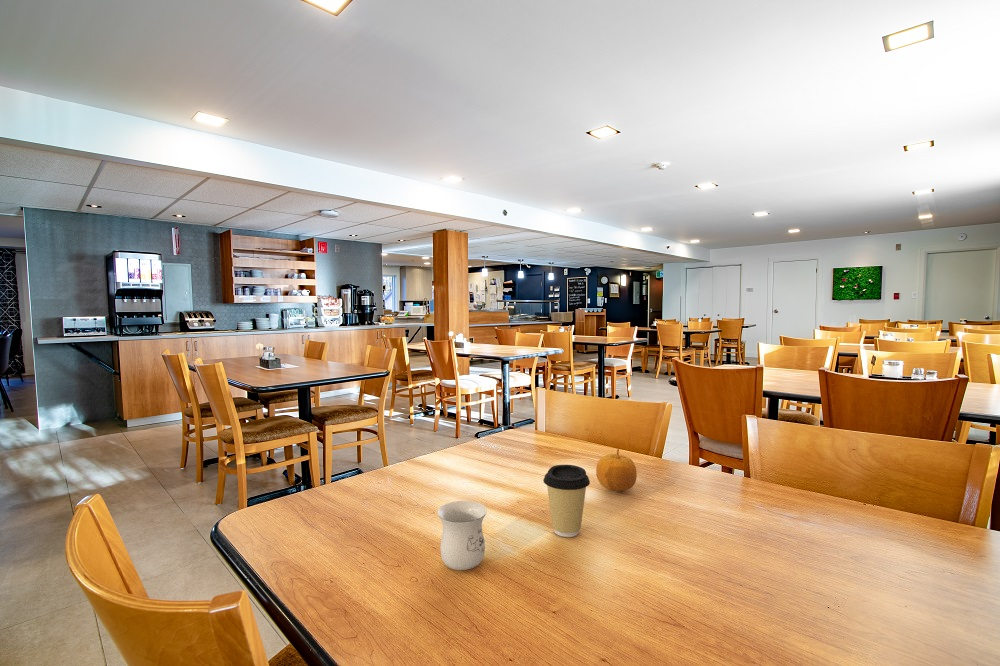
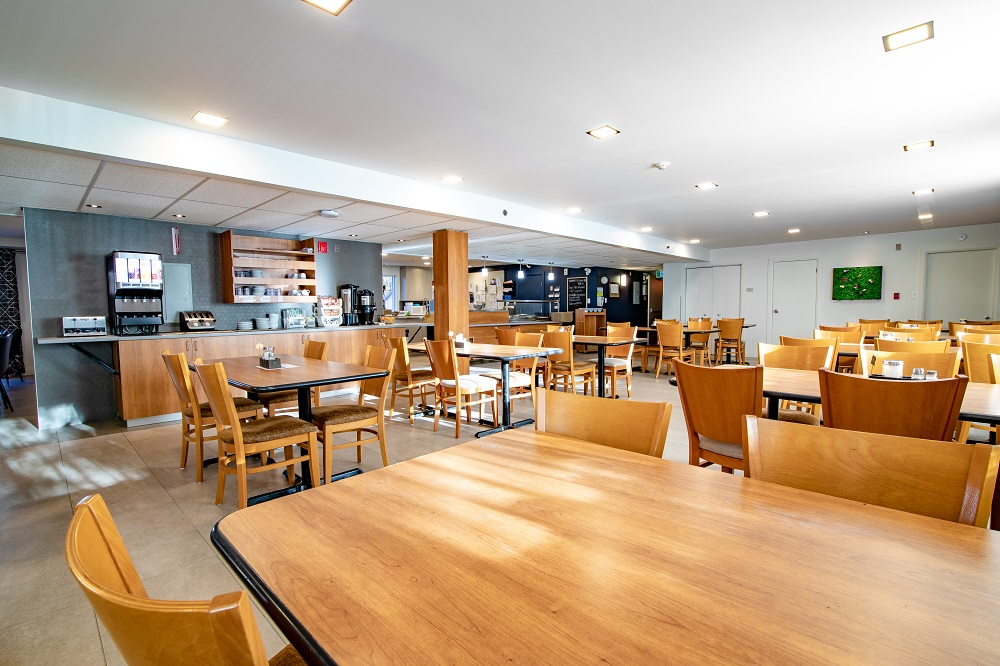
- mug [437,500,488,571]
- fruit [595,448,638,492]
- coffee cup [542,464,591,538]
